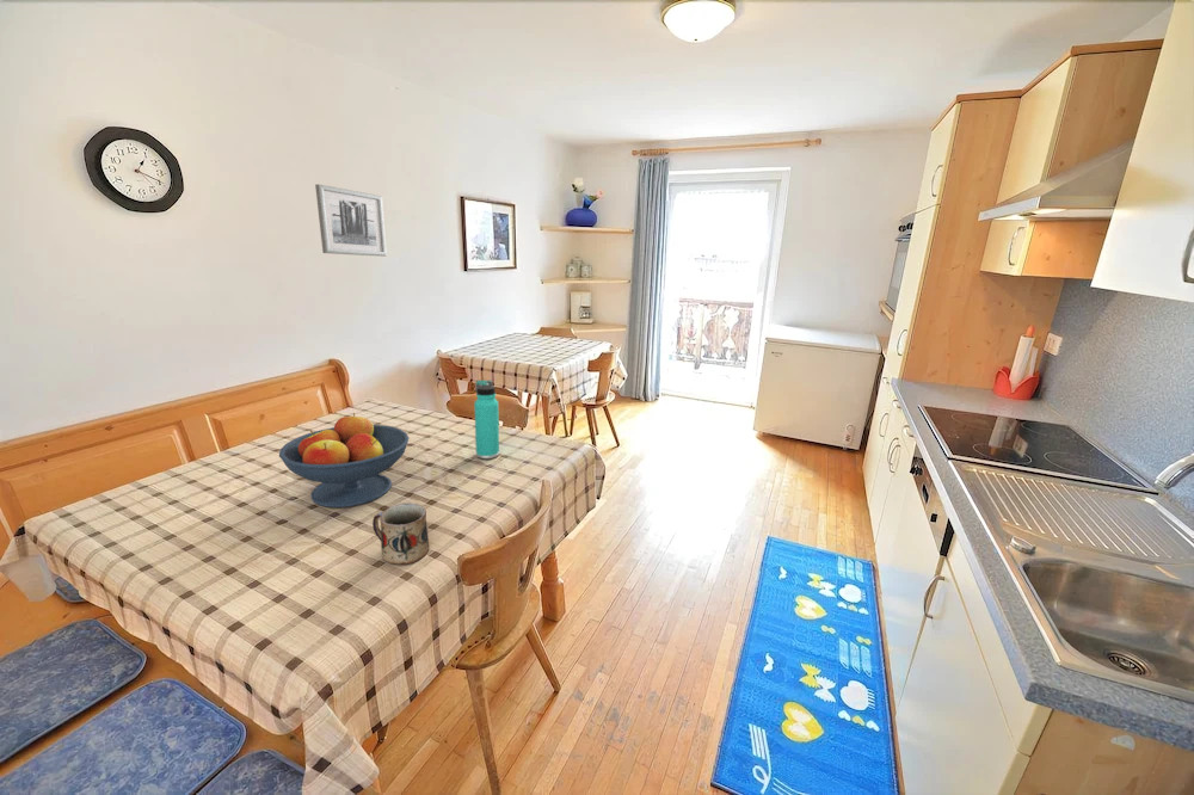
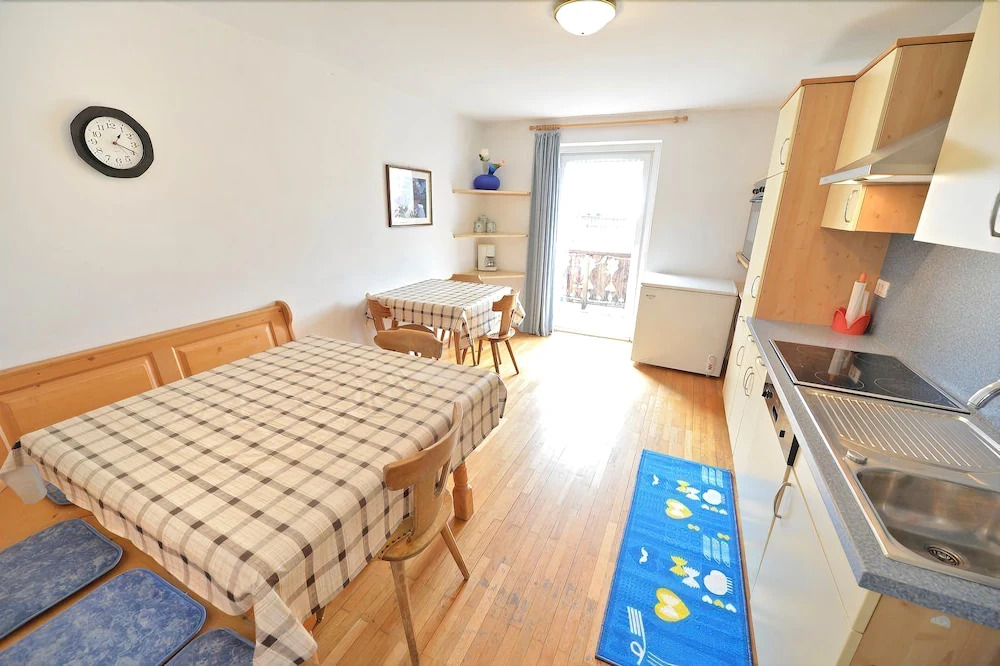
- thermos bottle [473,378,500,460]
- wall art [314,183,388,258]
- fruit bowl [278,412,411,509]
- mug [371,501,430,566]
